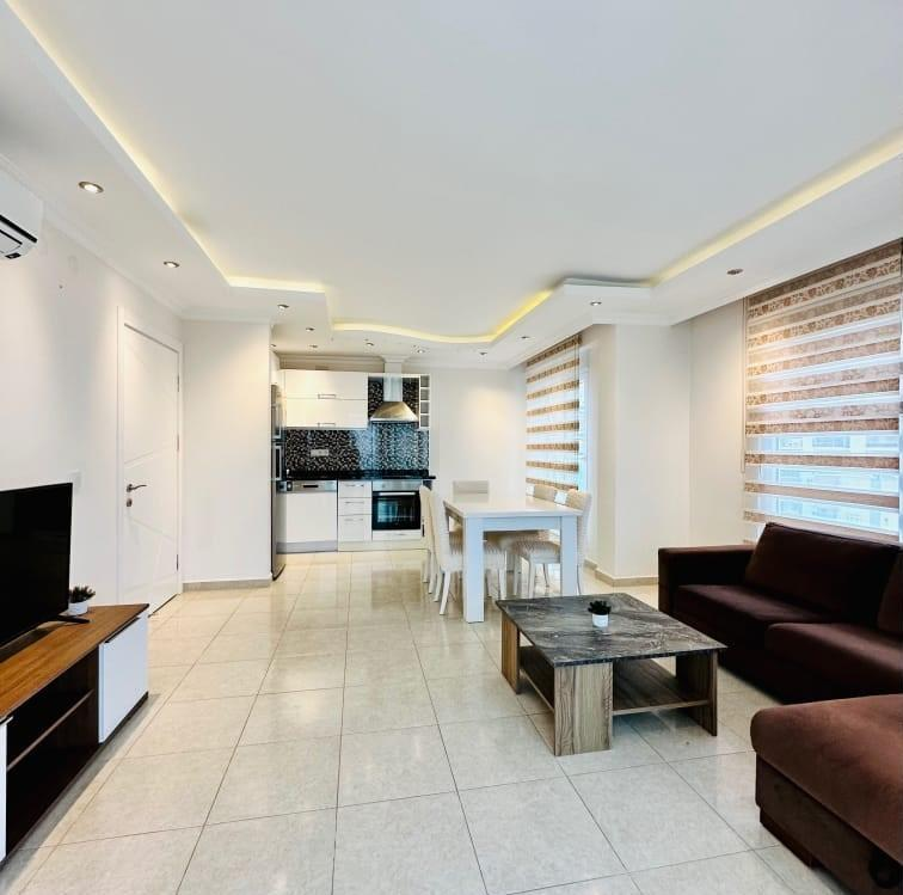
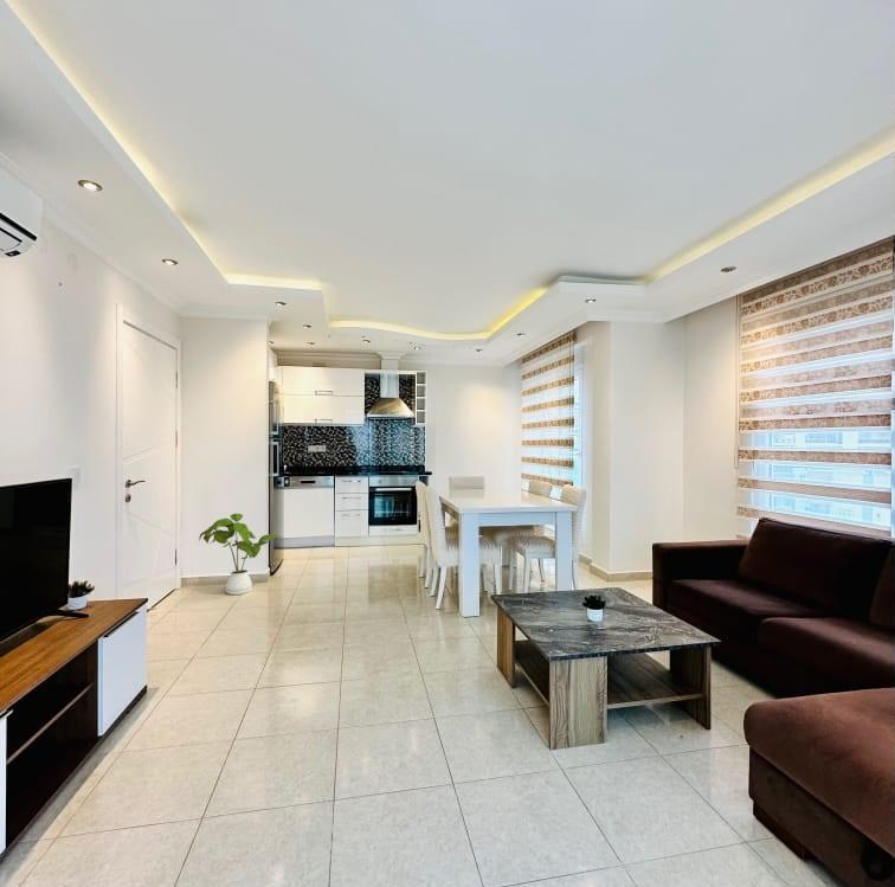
+ house plant [198,513,284,596]
